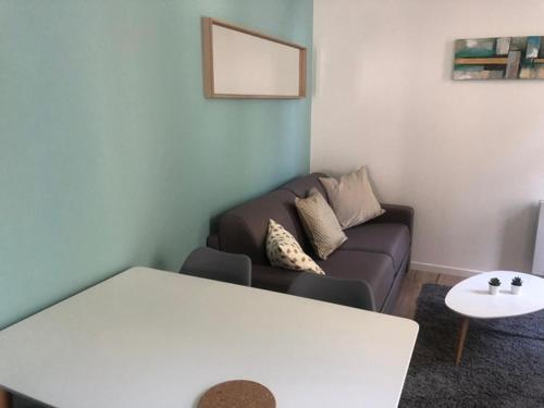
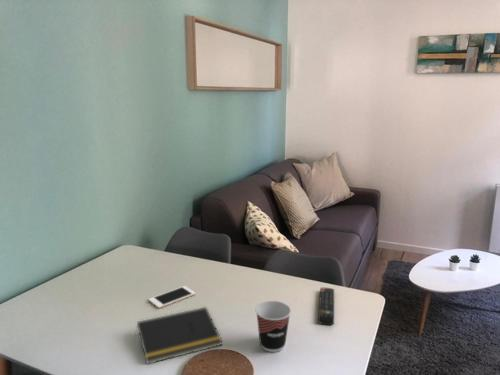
+ cell phone [148,285,196,309]
+ remote control [317,287,335,326]
+ notepad [135,306,224,365]
+ cup [255,300,292,353]
